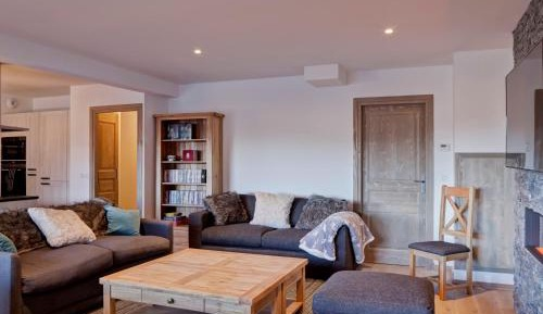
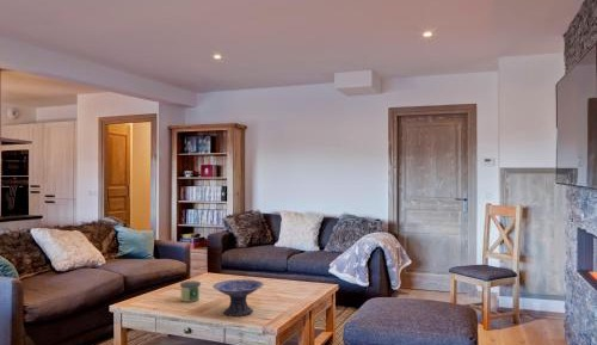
+ candle [179,281,202,303]
+ decorative bowl [213,278,265,318]
